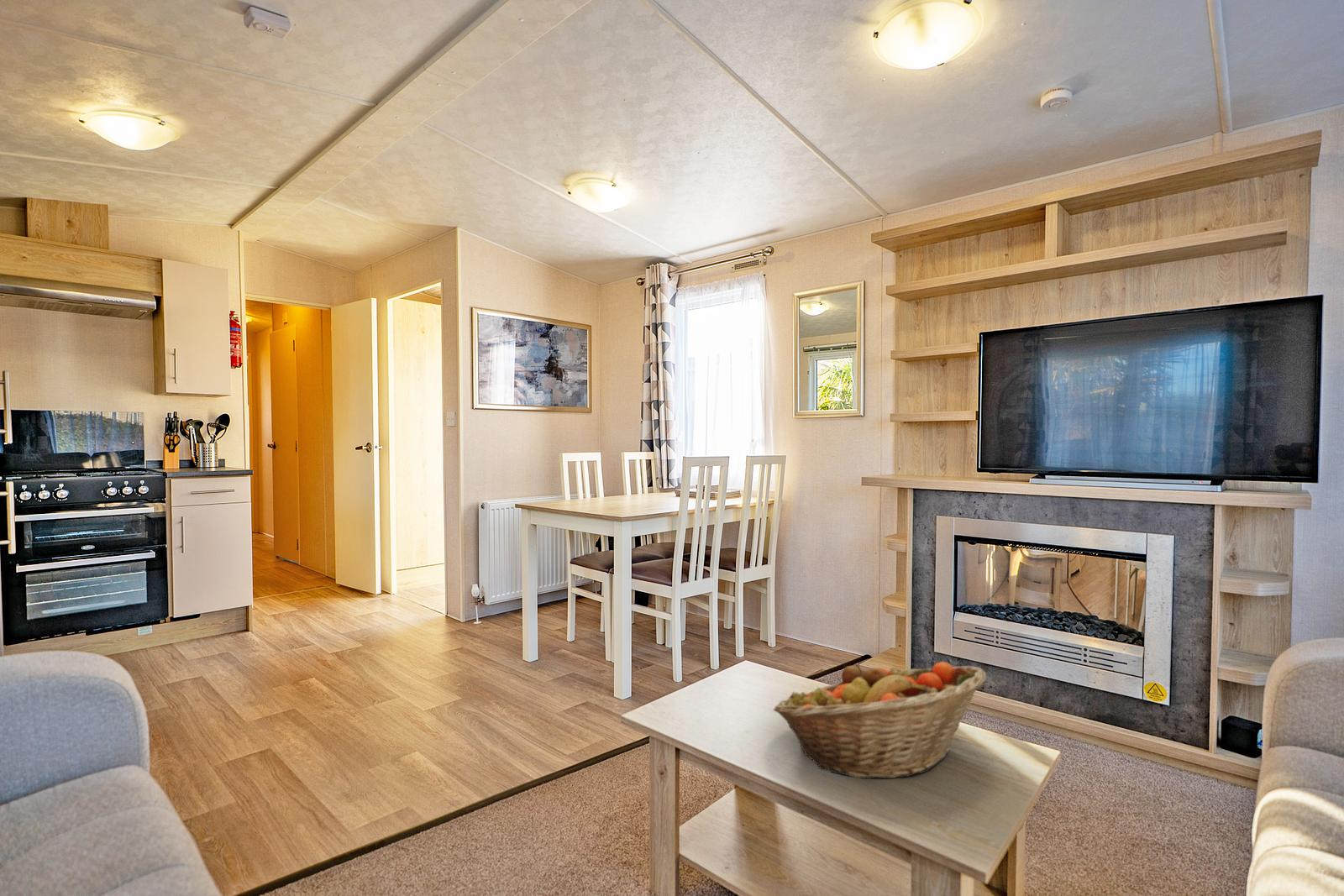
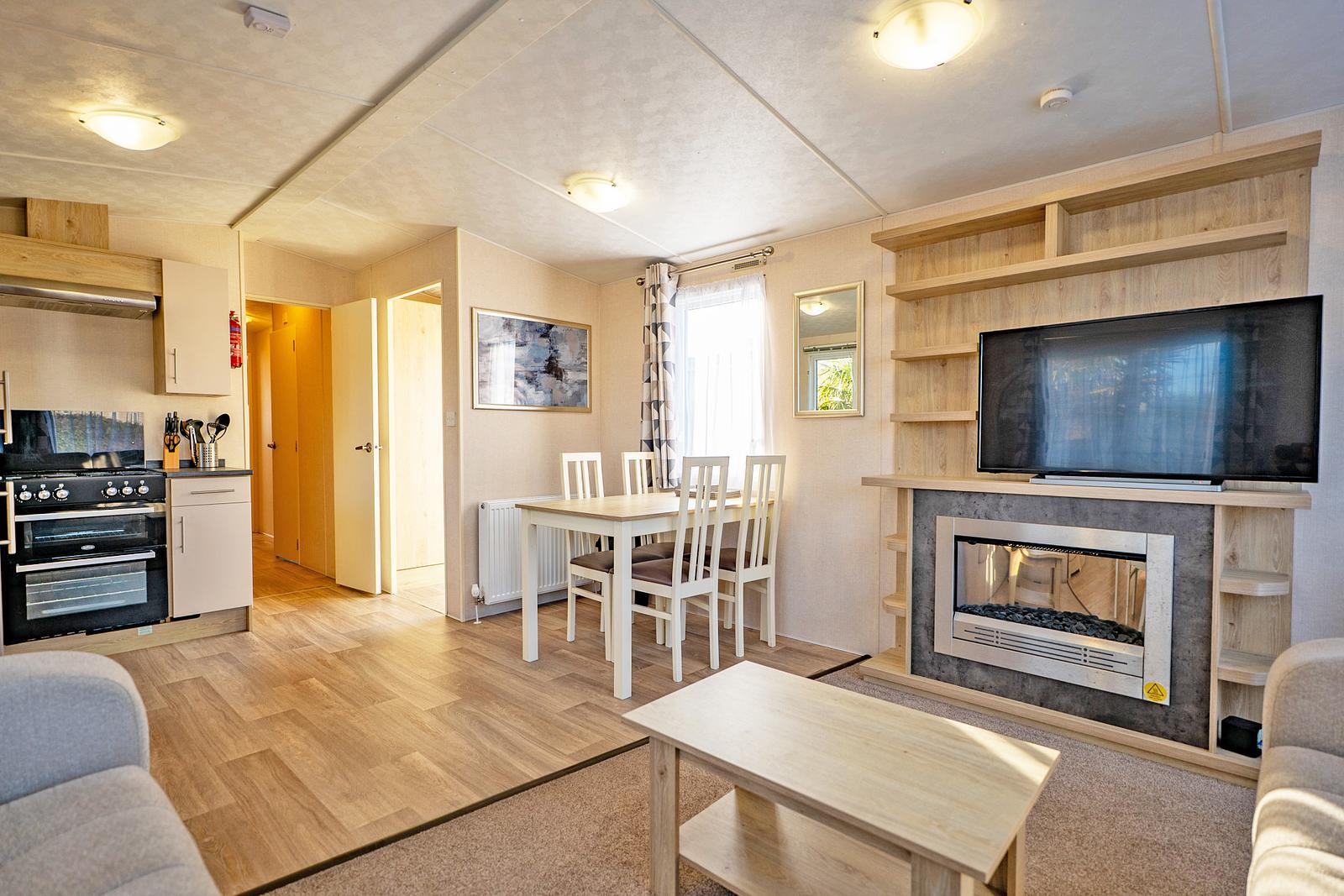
- fruit basket [773,661,987,779]
